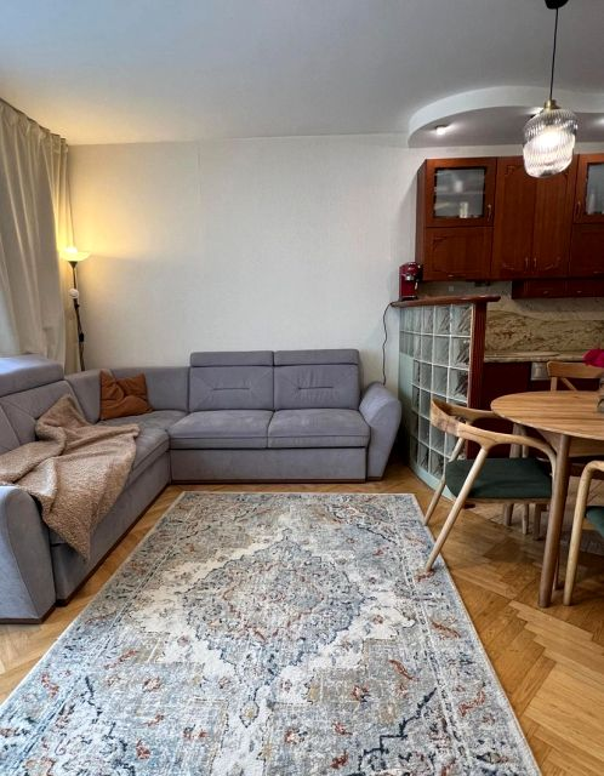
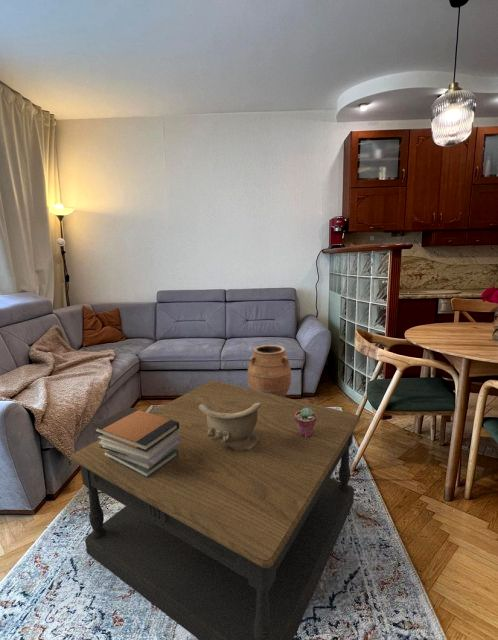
+ vase [247,344,292,397]
+ potted succulent [295,407,317,437]
+ coffee table [70,379,361,640]
+ decorative bowl [199,403,261,451]
+ book stack [92,406,181,478]
